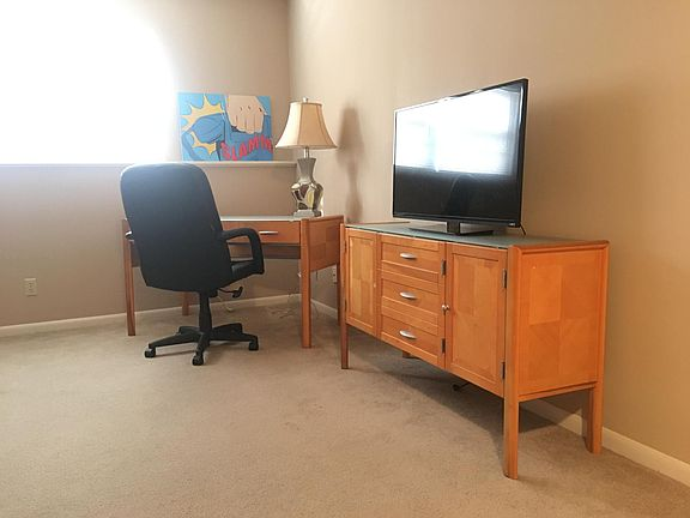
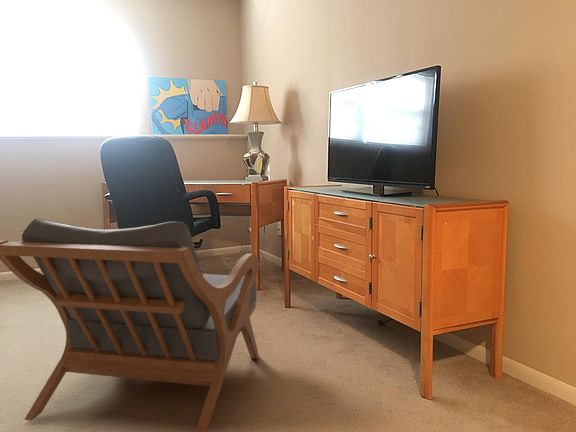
+ armchair [0,217,260,432]
